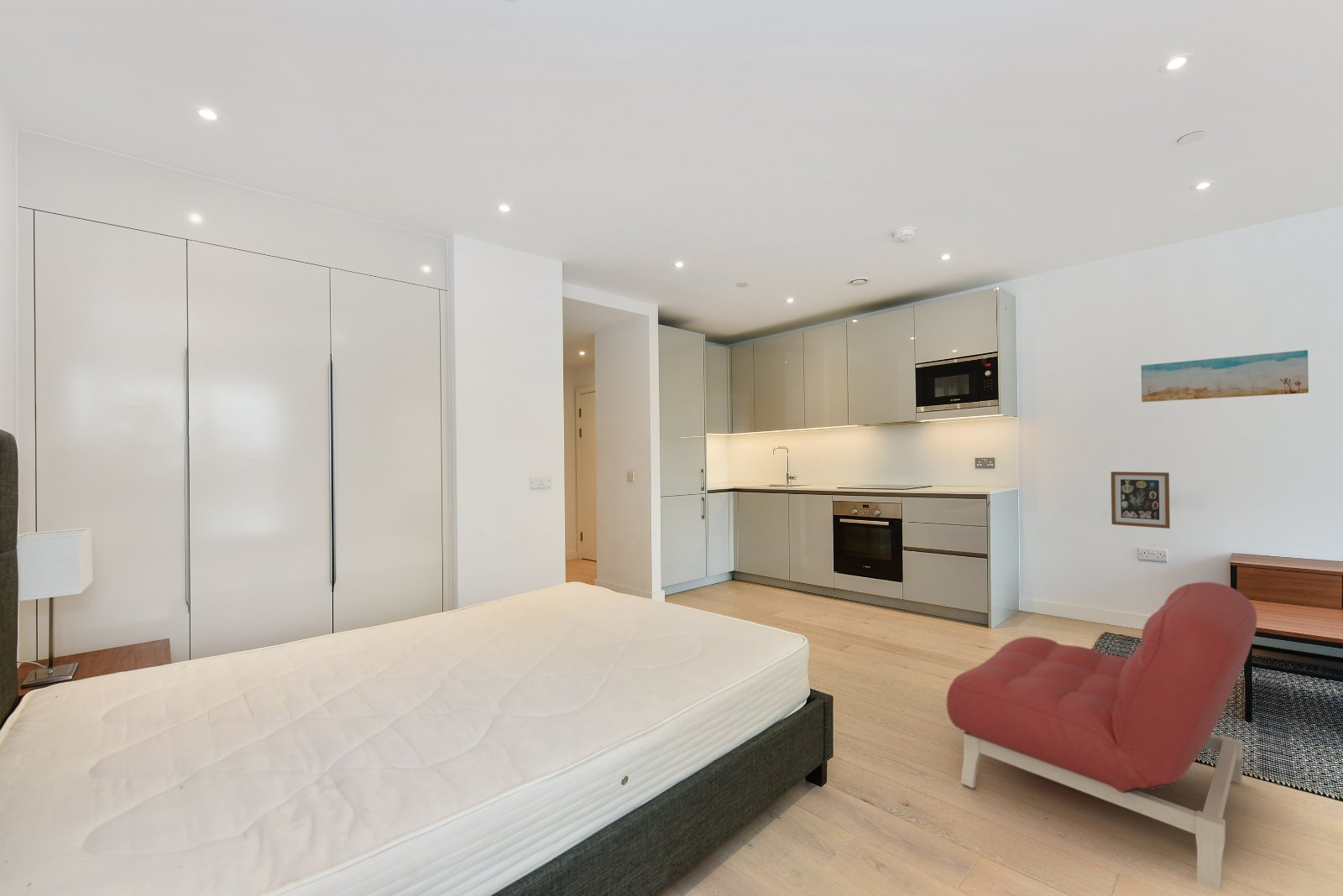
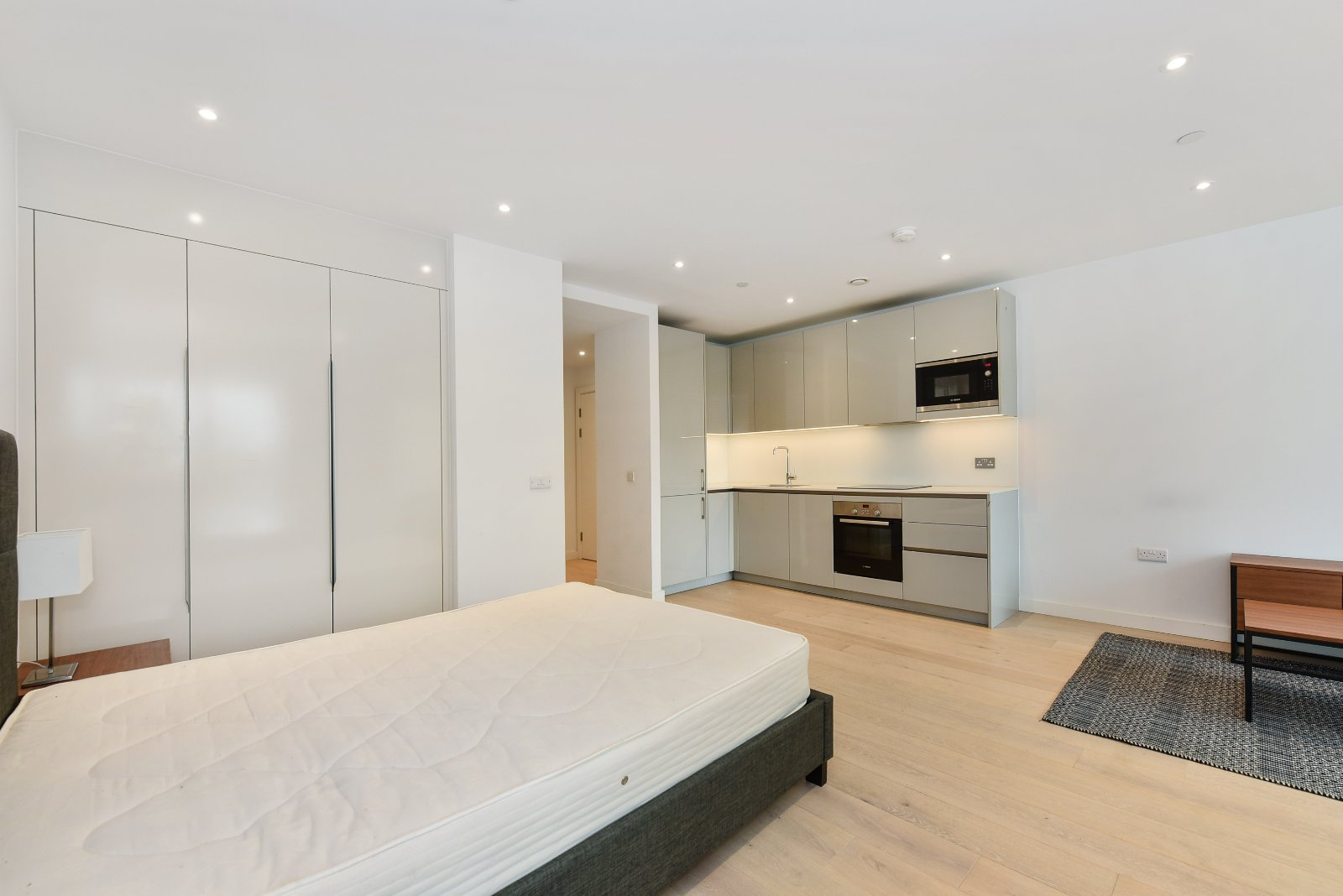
- wall art [1110,471,1171,529]
- armchair [946,581,1258,893]
- wall art [1141,349,1309,403]
